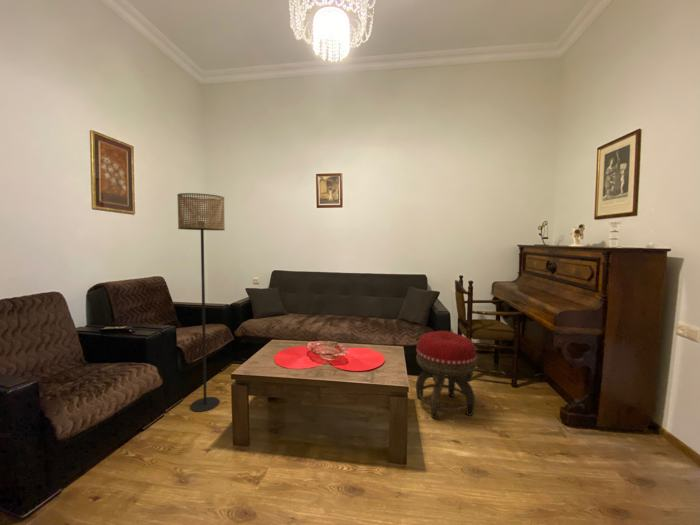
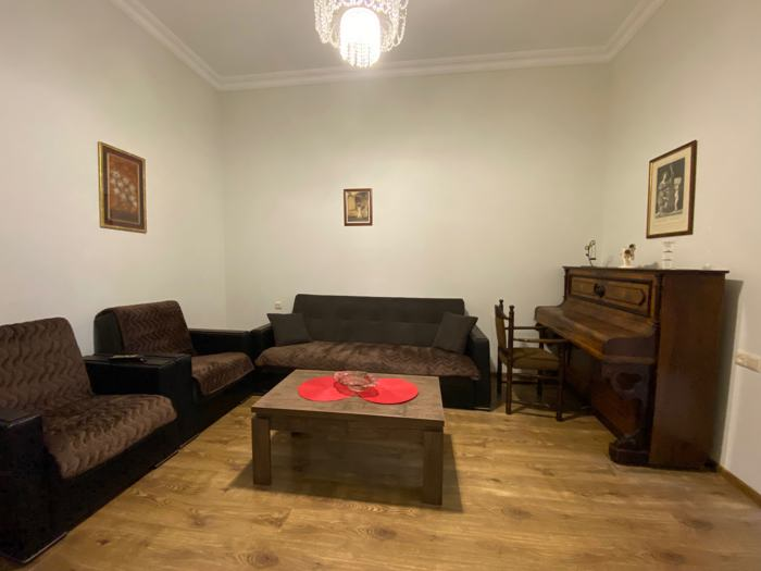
- floor lamp [176,192,226,413]
- footstool [415,330,478,420]
